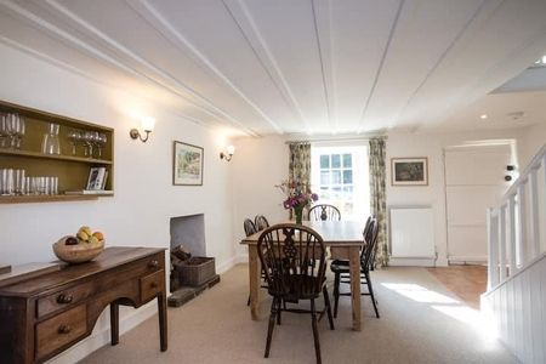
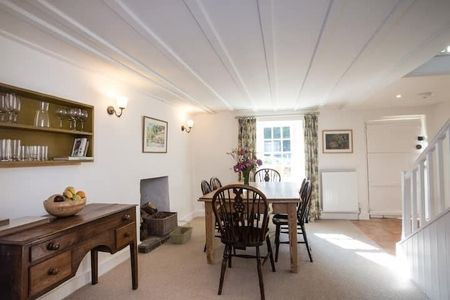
+ basket [169,220,194,245]
